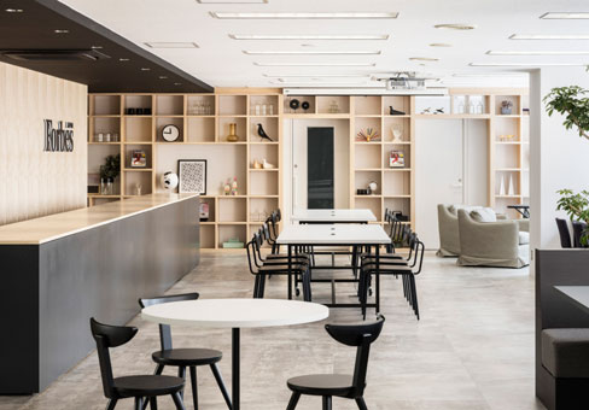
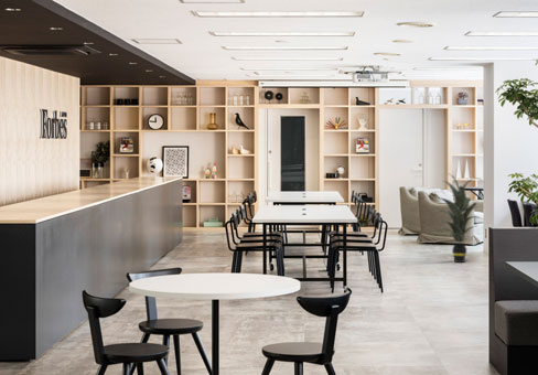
+ indoor plant [431,172,484,264]
